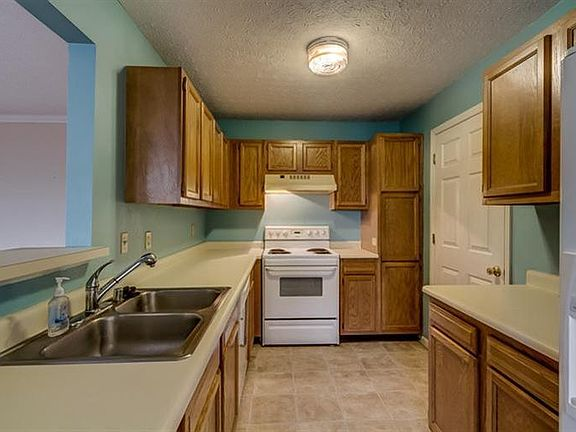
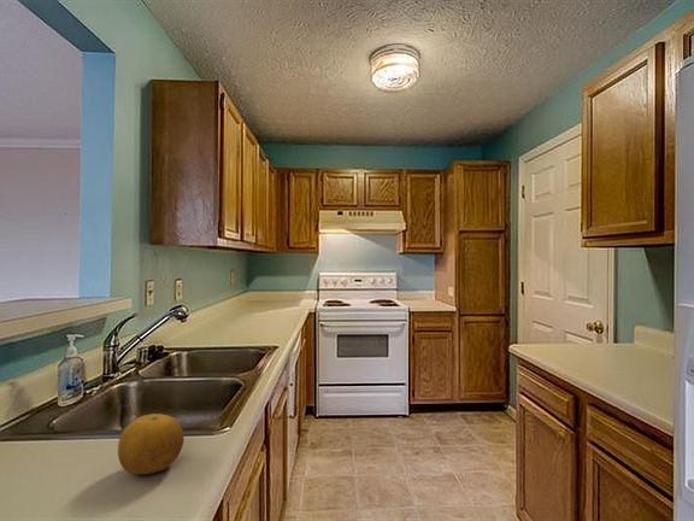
+ fruit [117,412,186,475]
